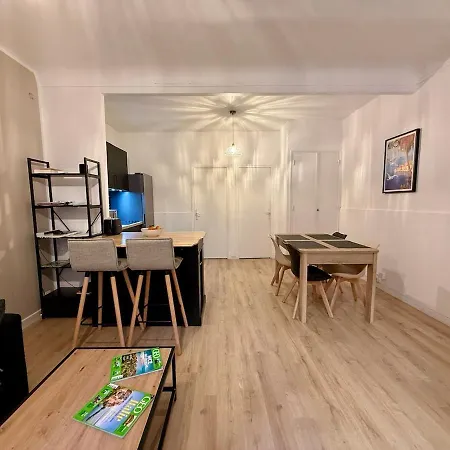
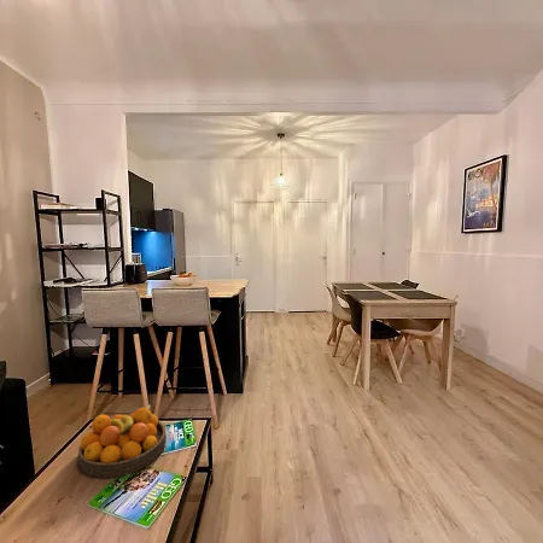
+ fruit bowl [77,403,168,479]
